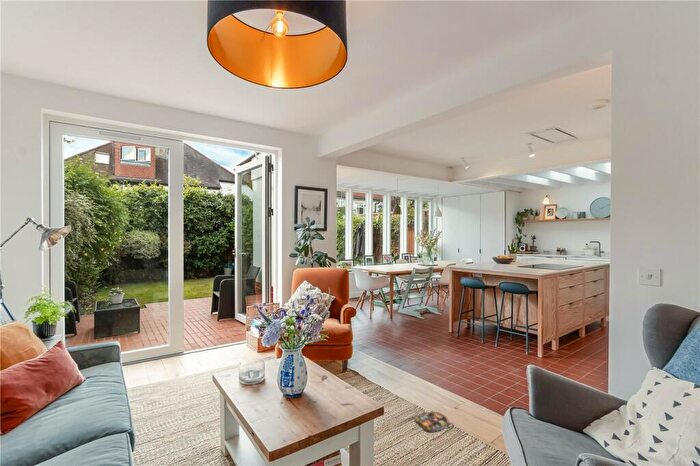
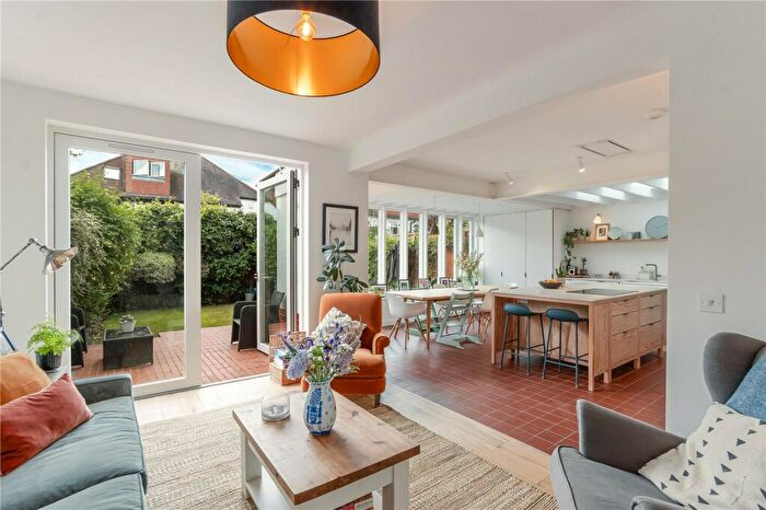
- magazine [413,411,454,433]
